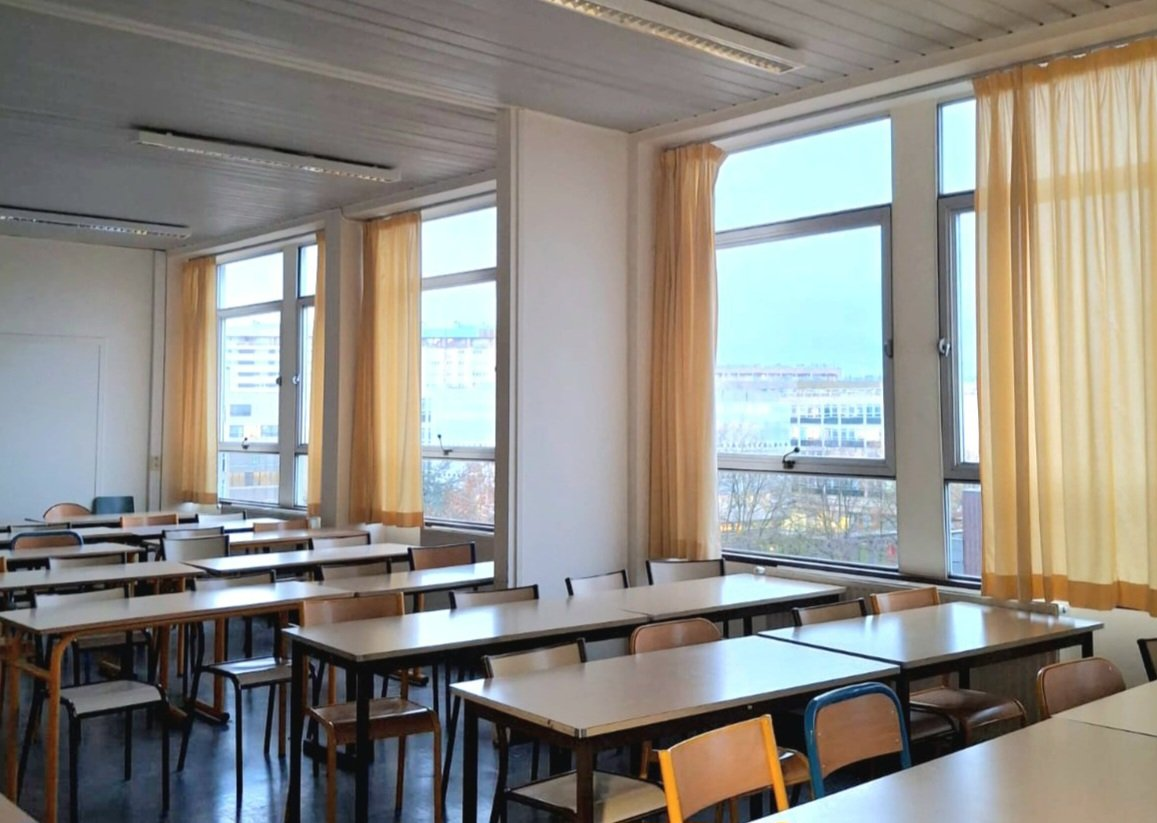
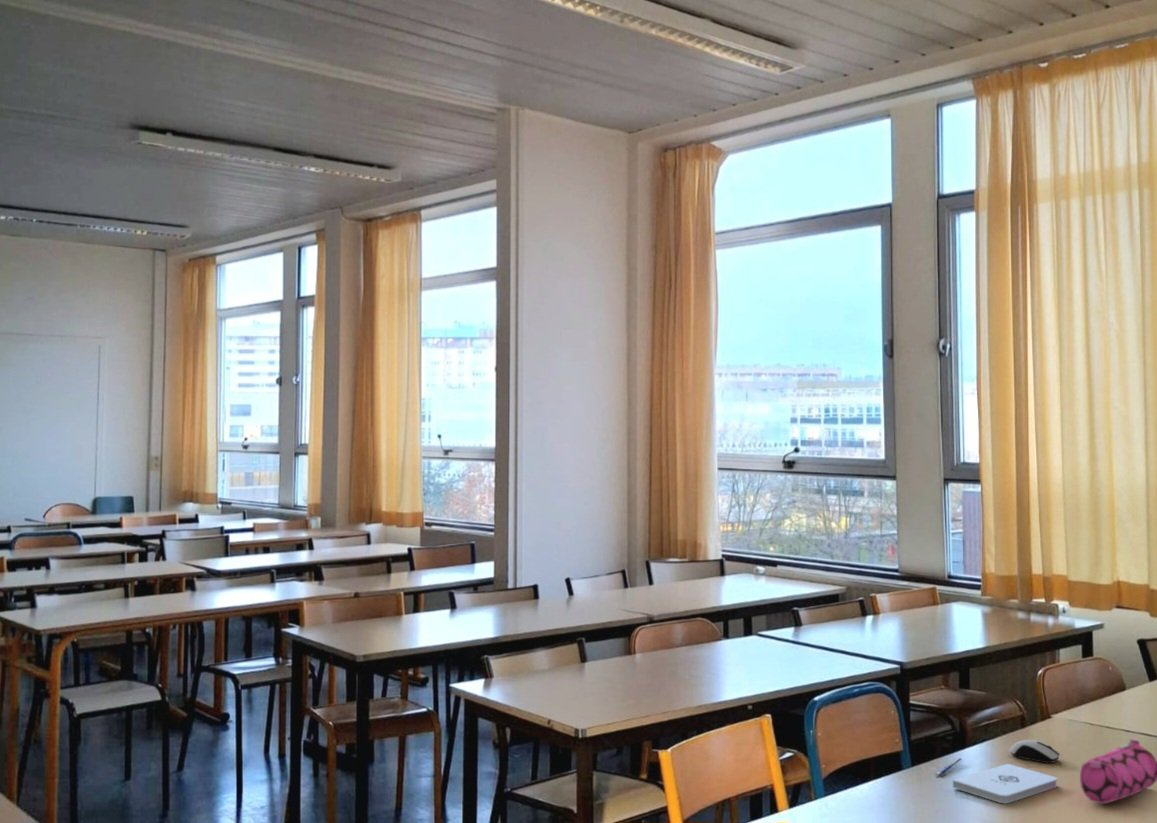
+ pencil case [1079,738,1157,805]
+ notepad [952,763,1058,804]
+ computer mouse [1009,739,1060,764]
+ pen [935,757,964,777]
